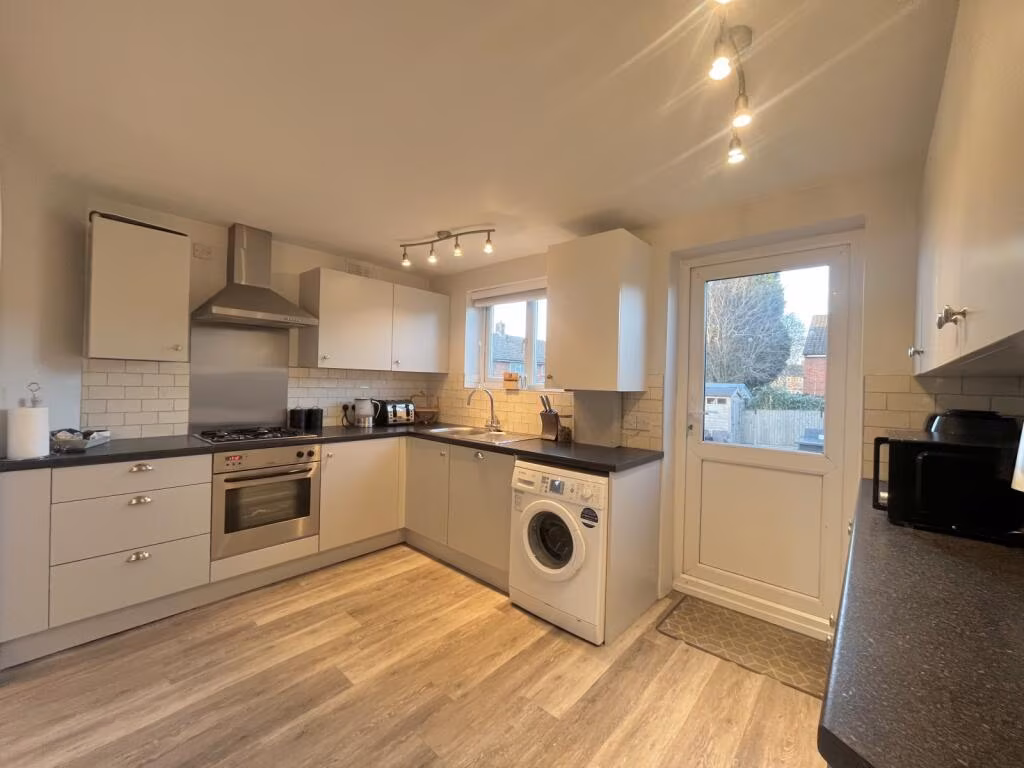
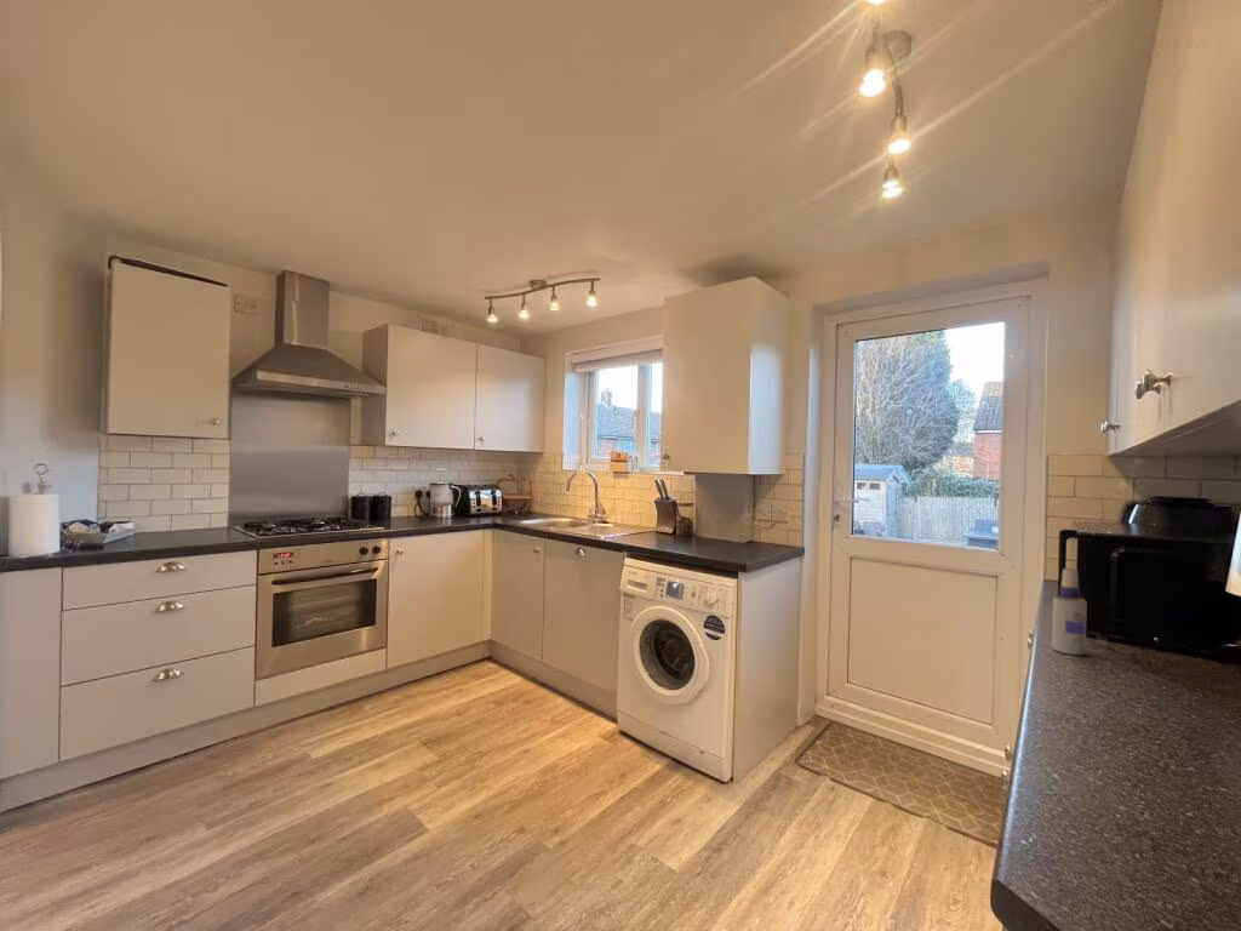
+ spray bottle [1051,567,1088,656]
